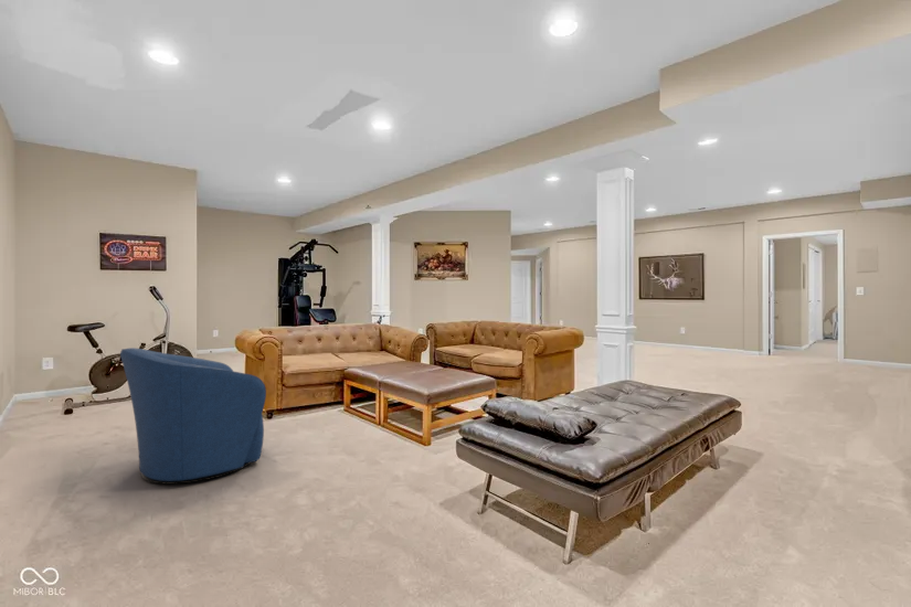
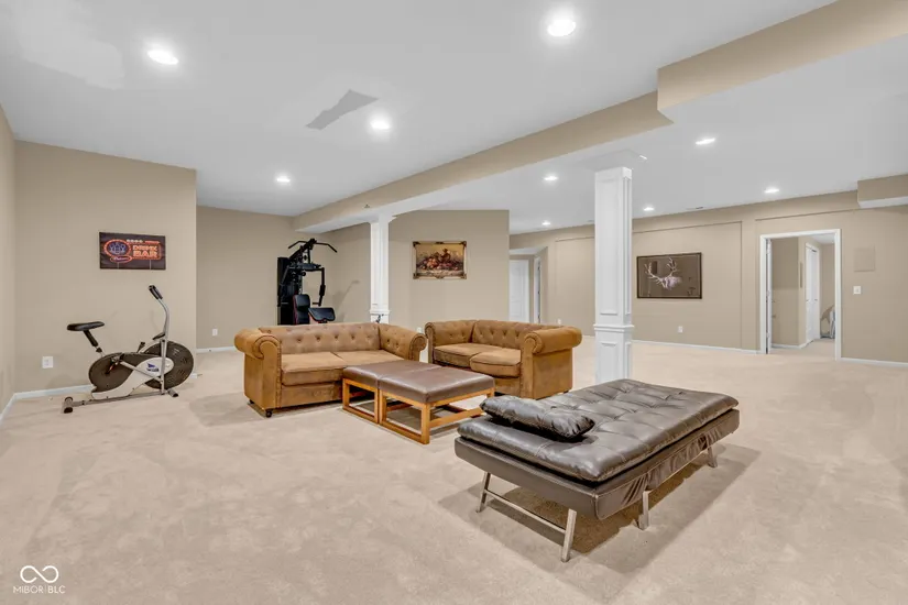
- armchair [119,347,267,486]
